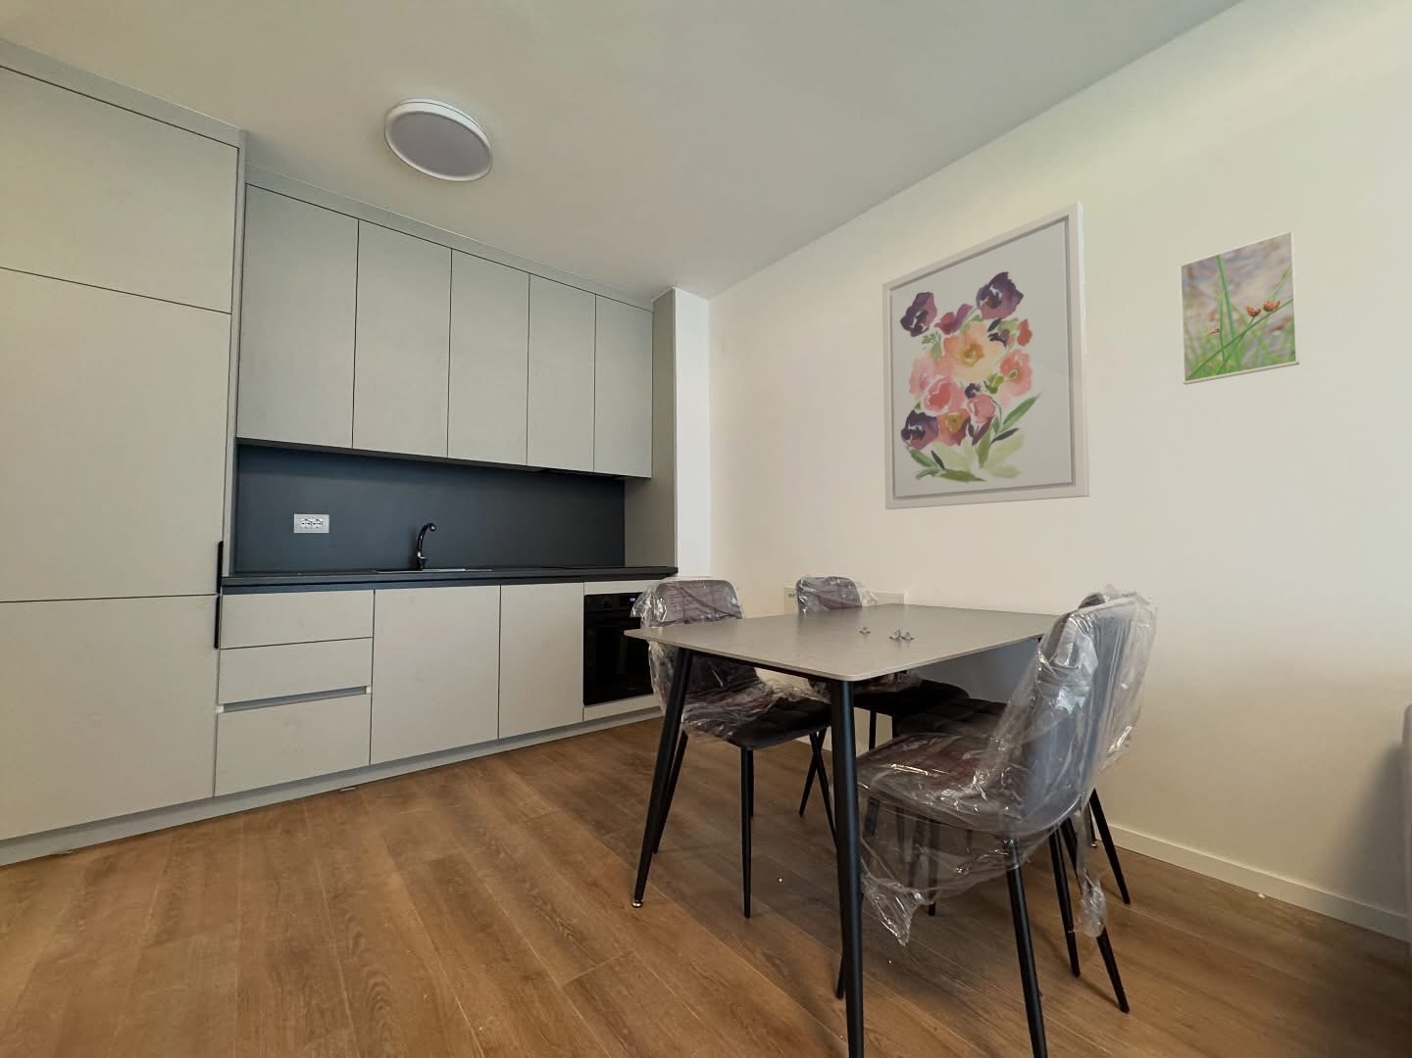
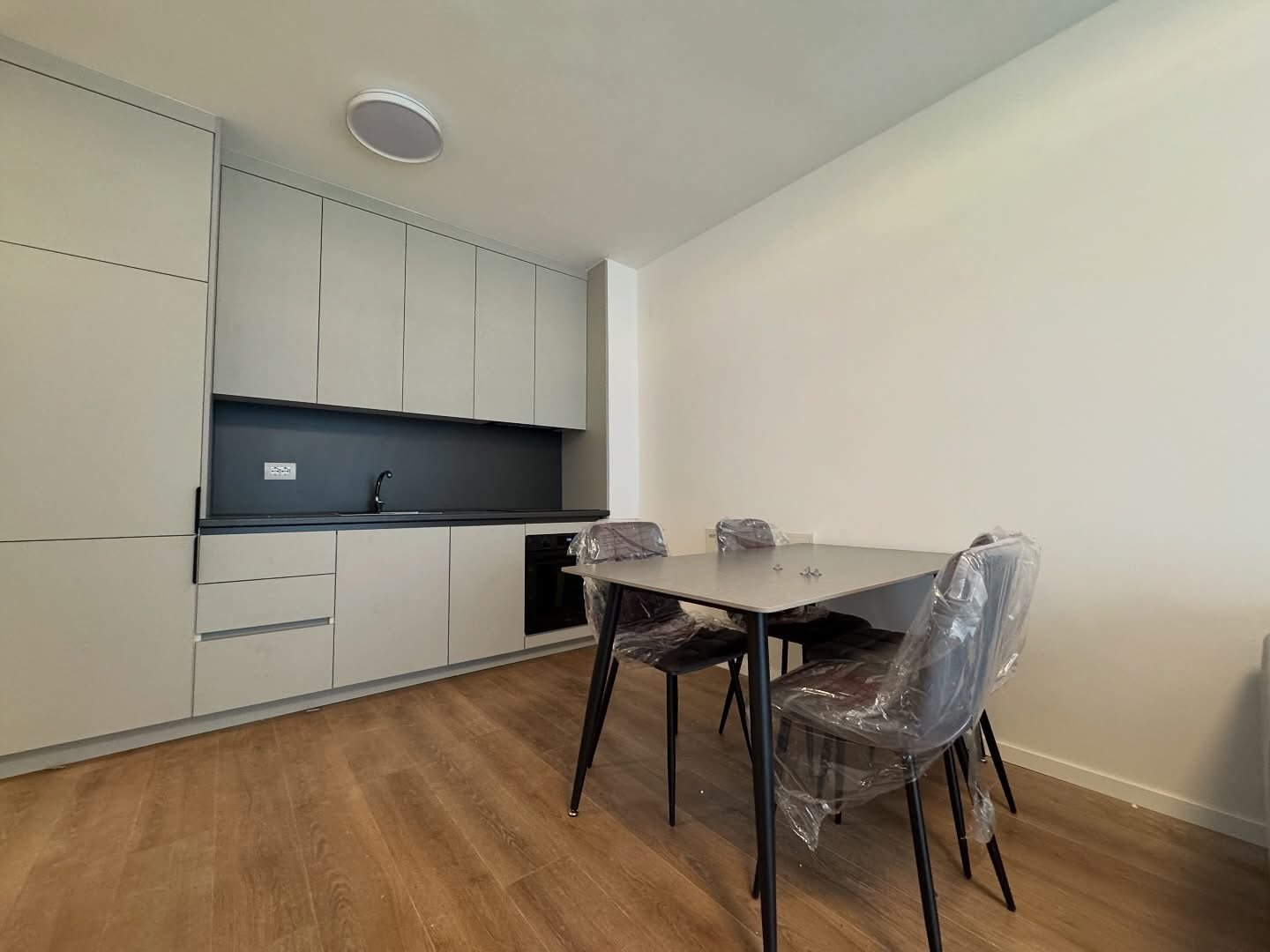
- wall art [882,201,1092,510]
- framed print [1179,229,1300,386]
